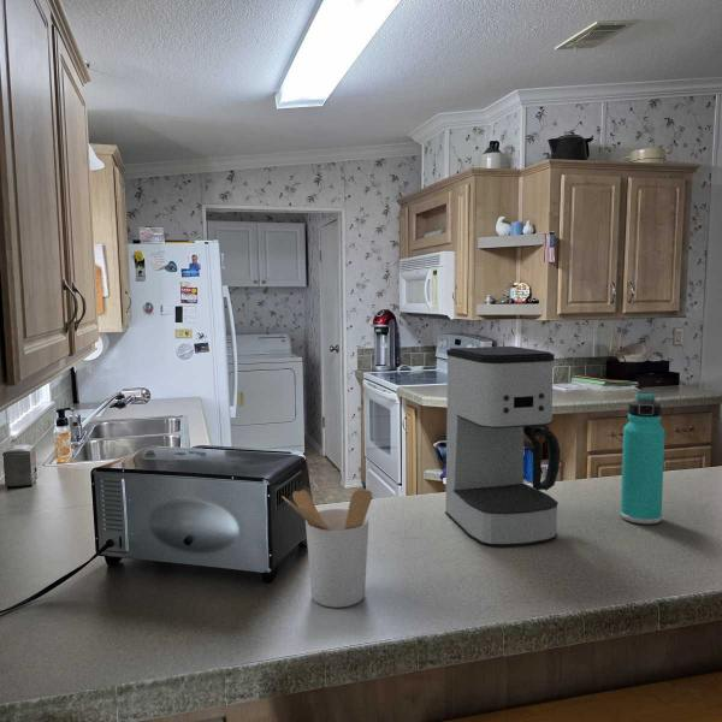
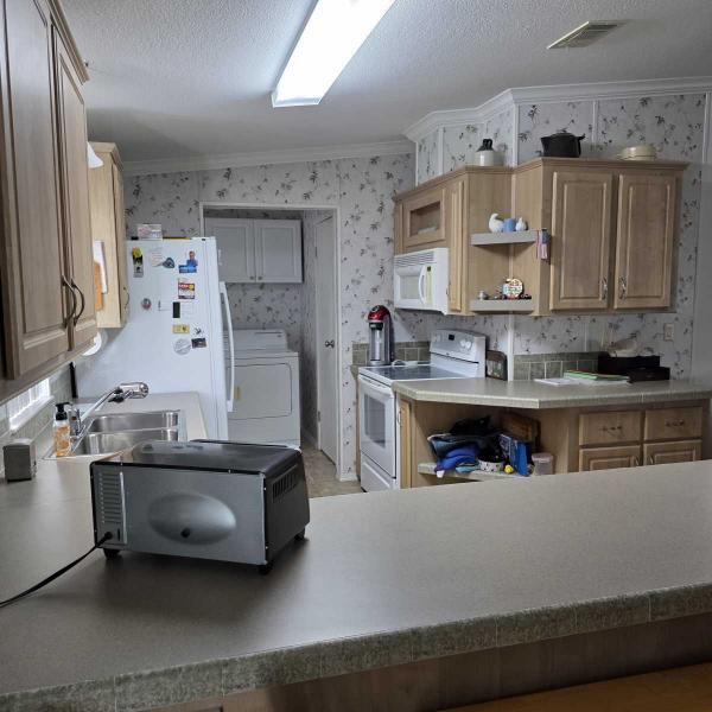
- thermos bottle [620,391,665,525]
- utensil holder [282,489,373,609]
- coffee maker [444,345,562,548]
